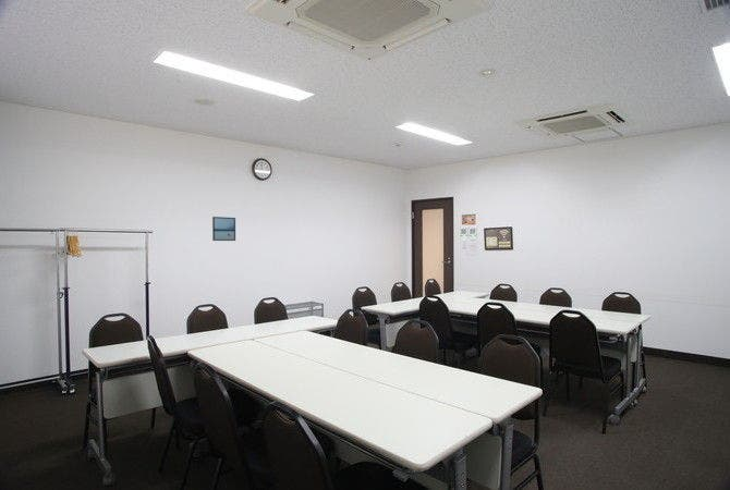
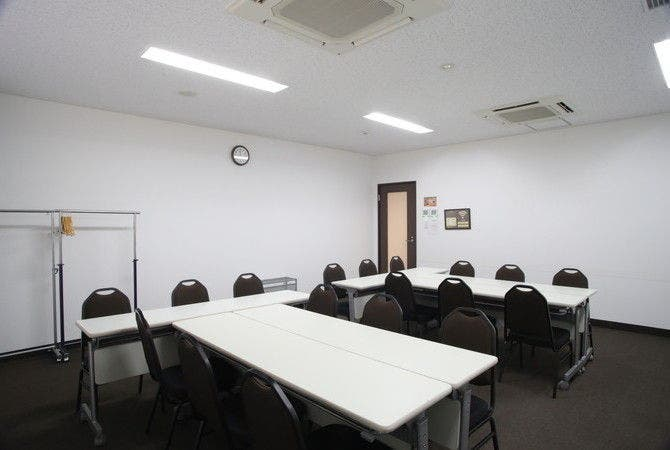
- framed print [211,216,236,242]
